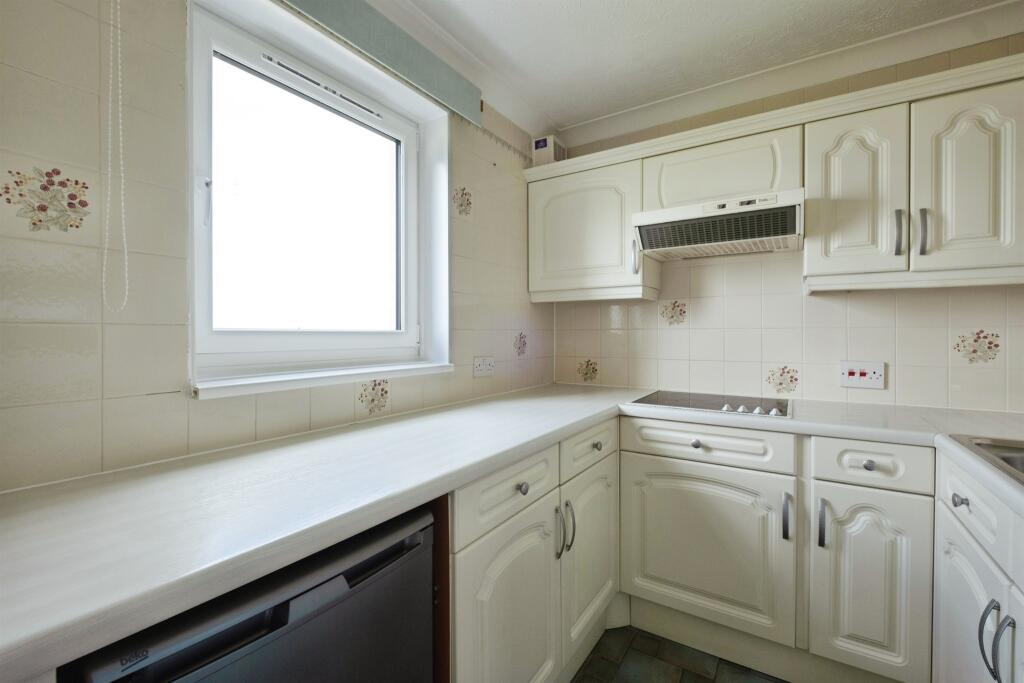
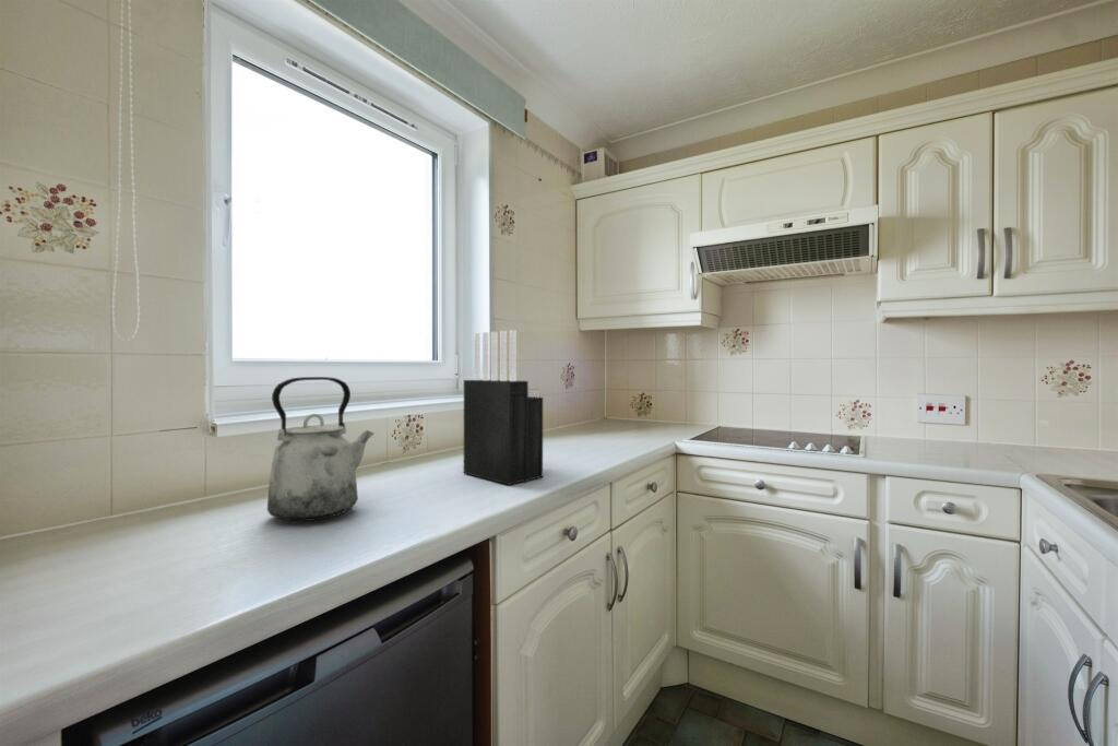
+ kettle [266,376,376,522]
+ knife block [463,329,544,486]
